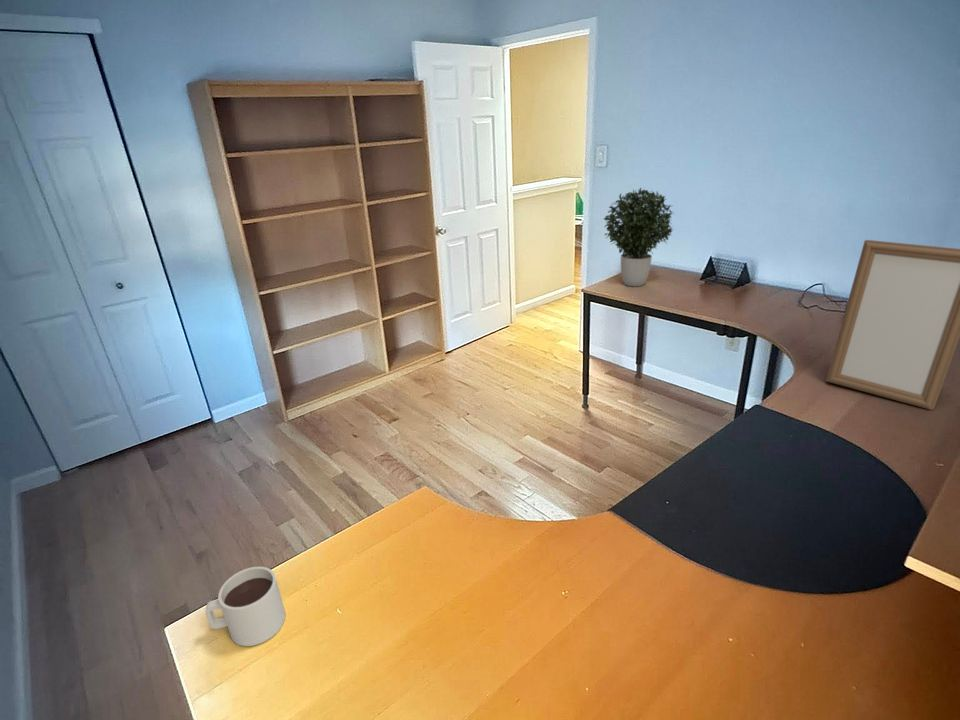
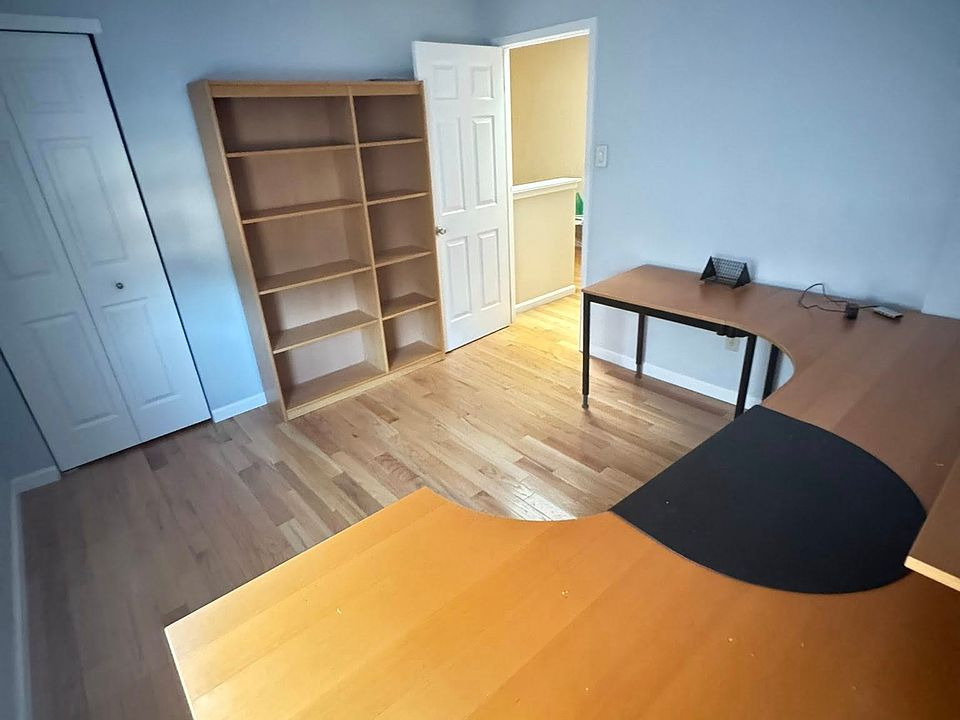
- potted plant [603,187,676,287]
- mug [204,566,286,647]
- picture frame [825,239,960,411]
